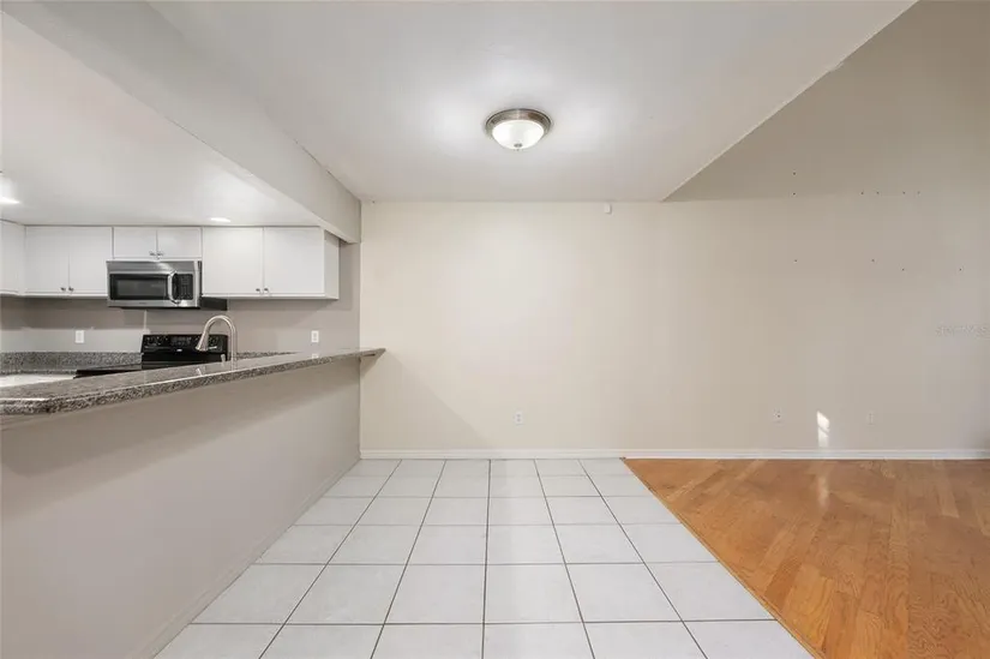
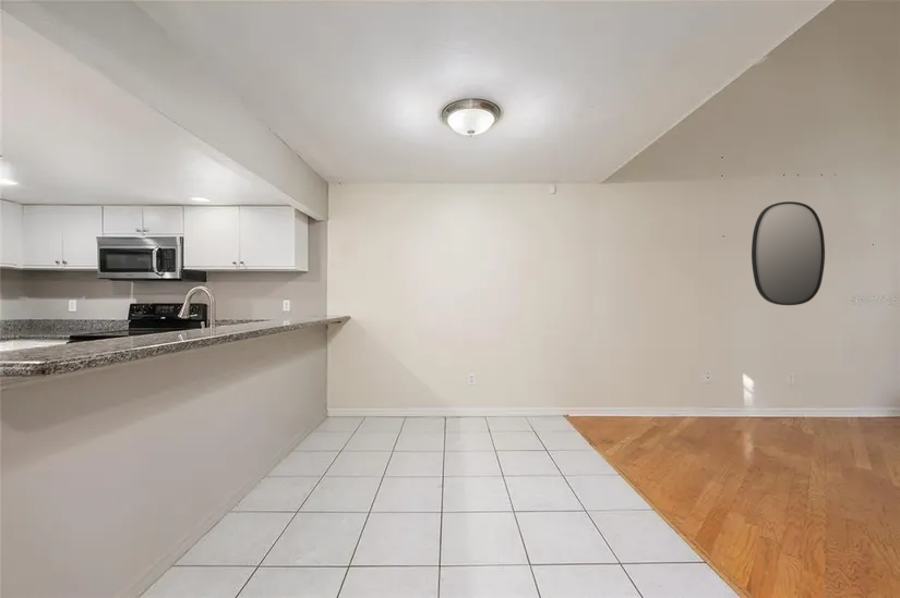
+ home mirror [751,200,826,306]
